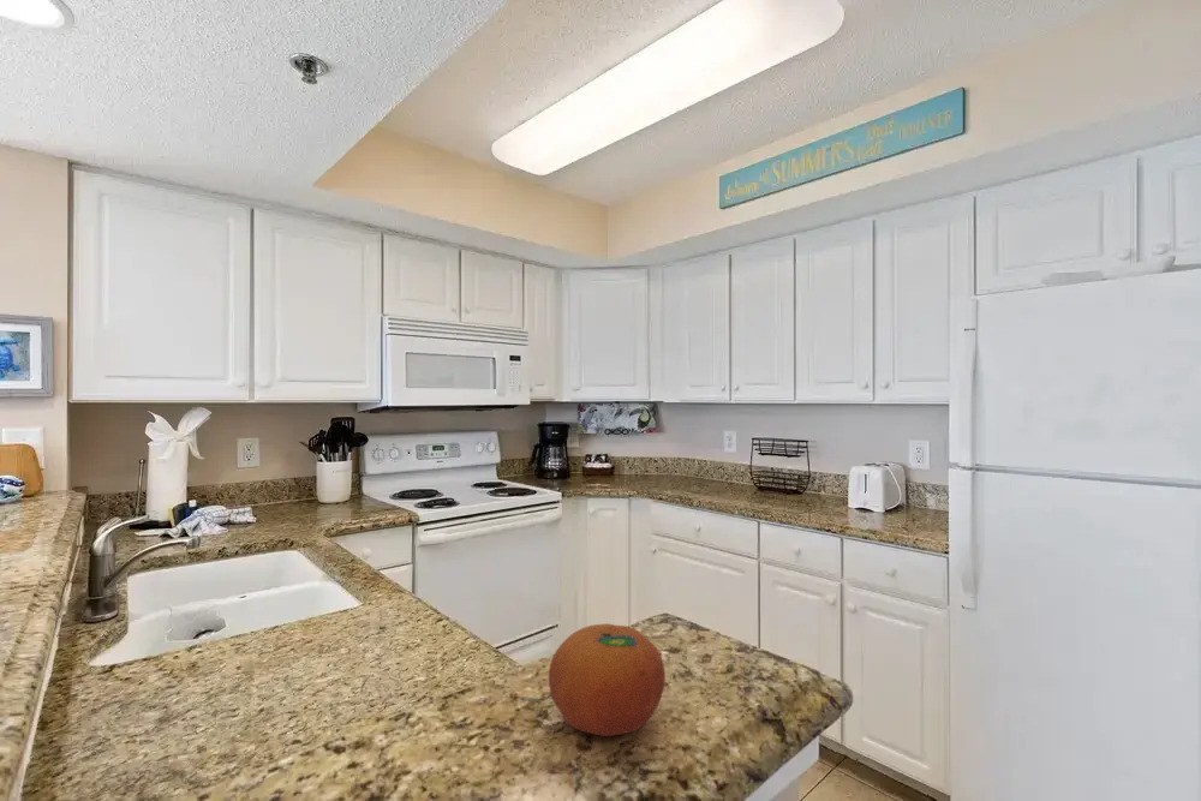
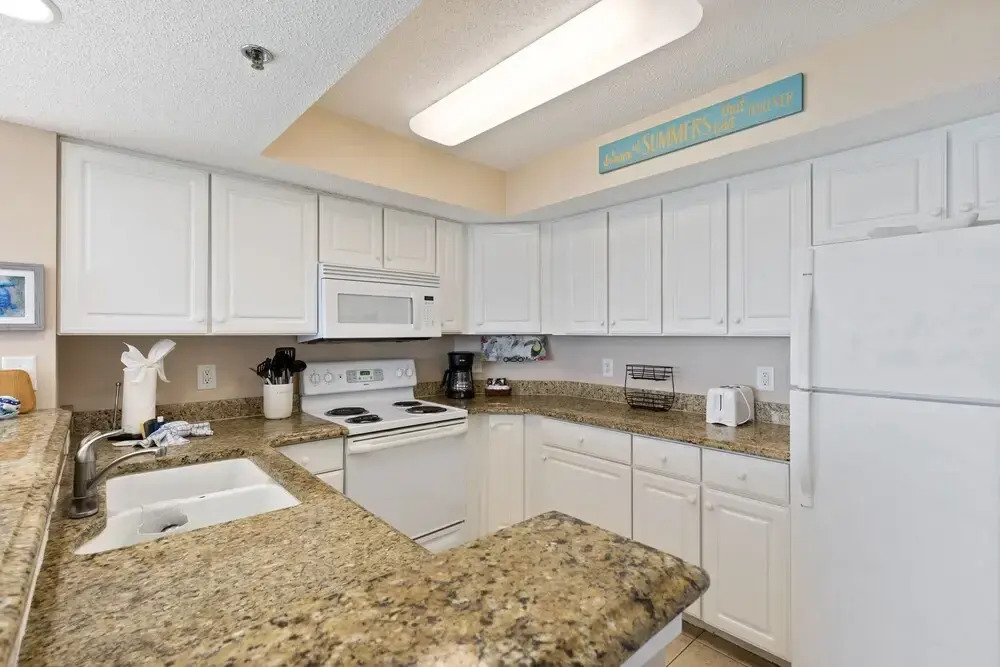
- fruit [548,622,667,737]
